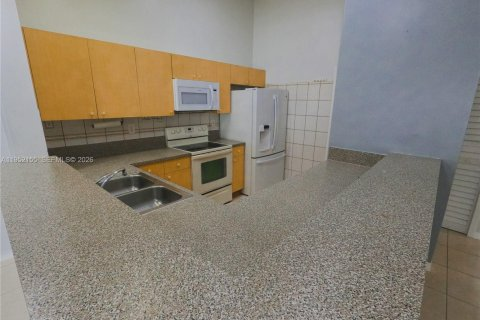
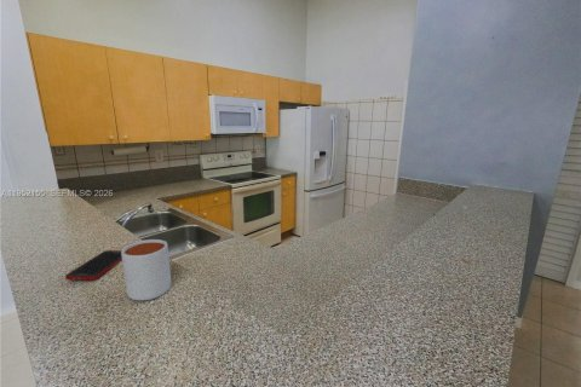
+ cell phone [64,249,122,282]
+ mug [121,238,172,301]
